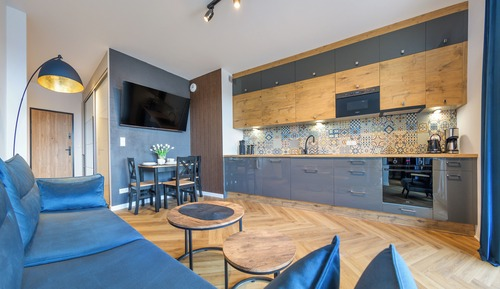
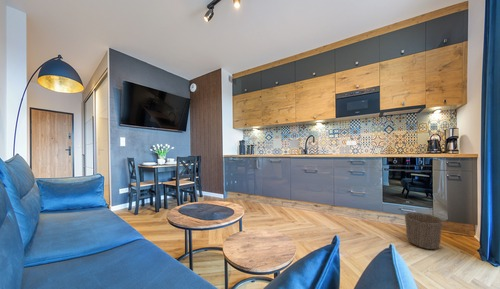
+ waste basket [404,211,444,250]
